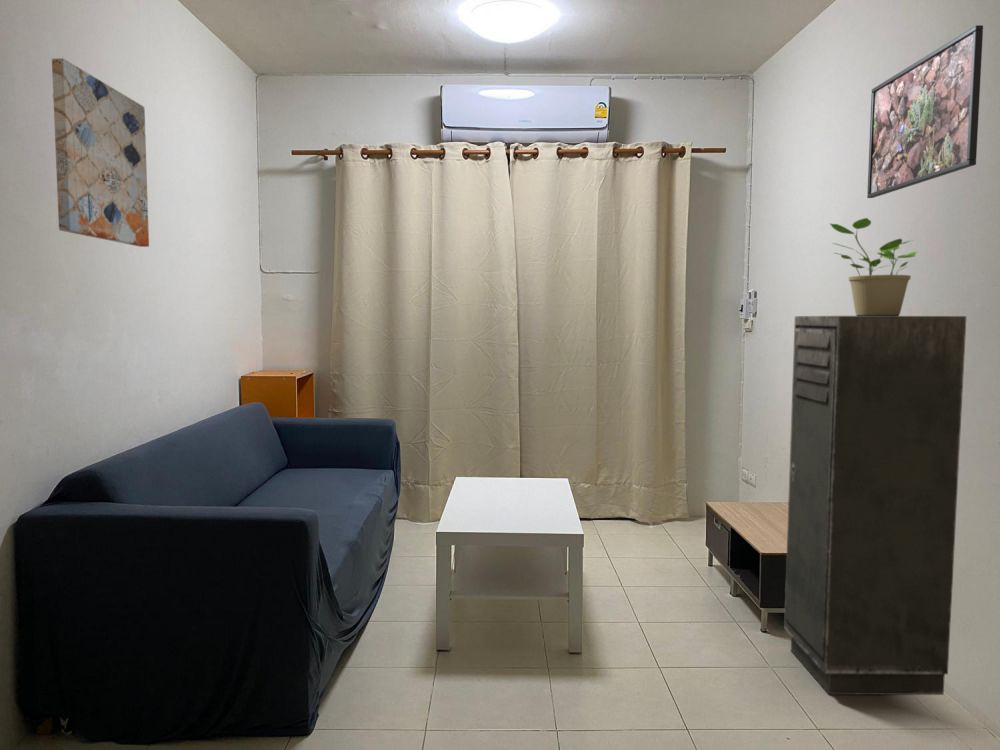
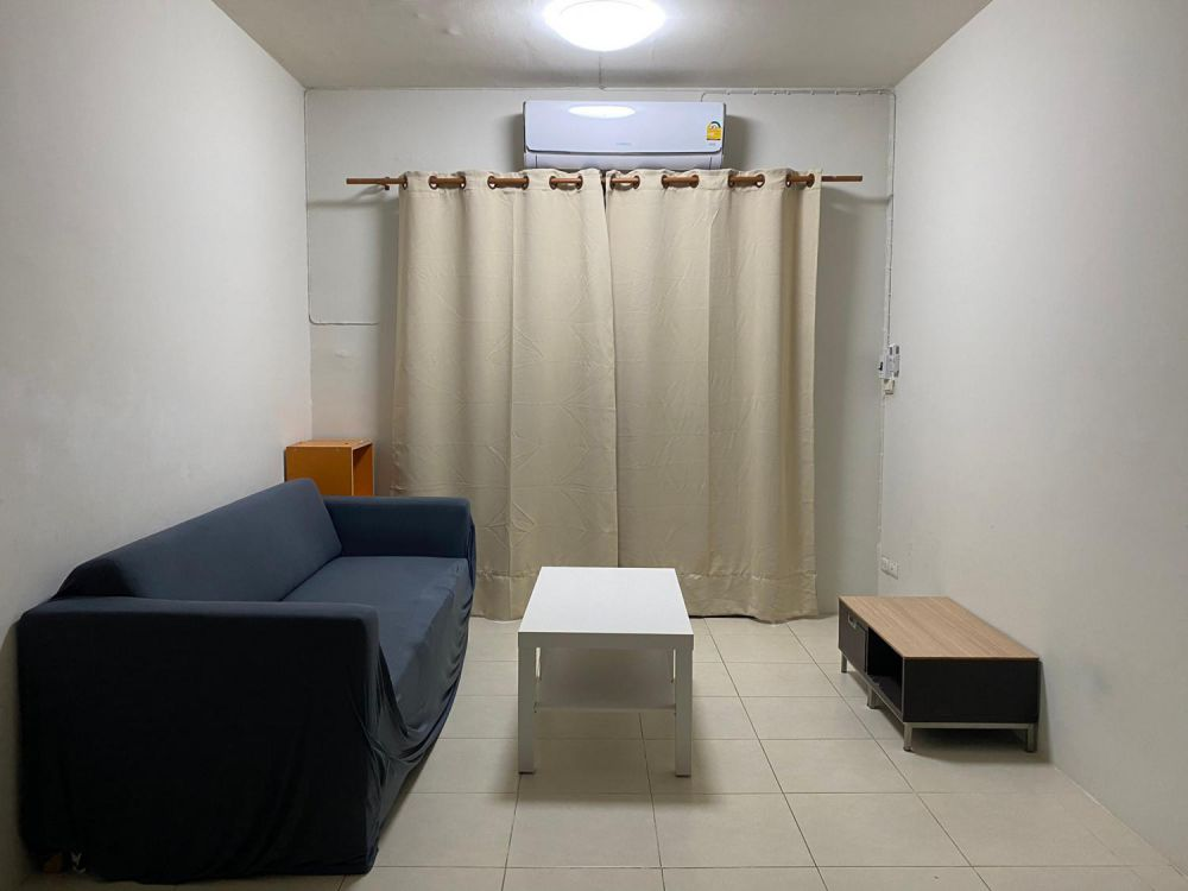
- storage cabinet [783,315,967,696]
- wall art [51,57,150,248]
- potted plant [828,217,918,316]
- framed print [866,24,984,199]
